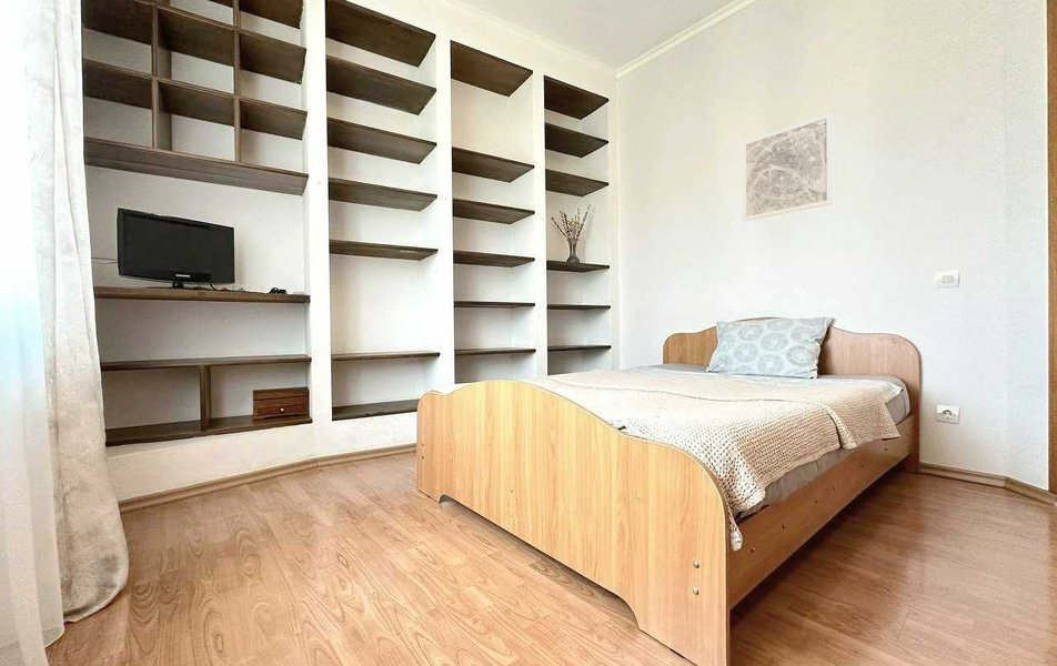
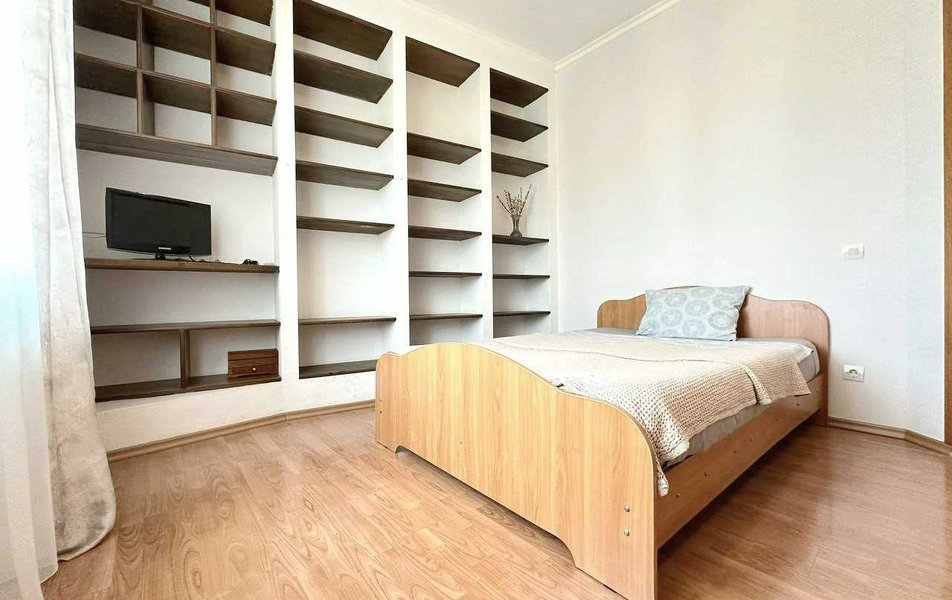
- wall art [742,112,834,222]
